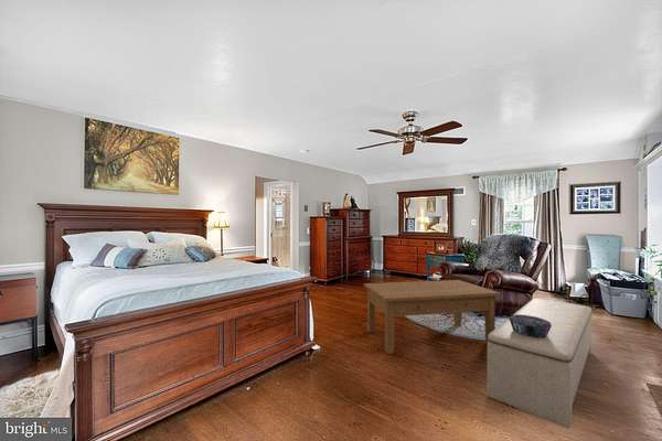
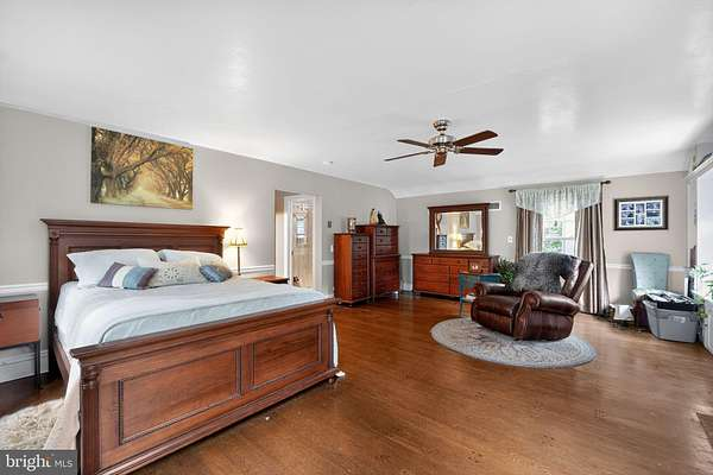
- decorative bowl [508,314,552,337]
- coffee table [363,279,501,355]
- bench [485,298,592,429]
